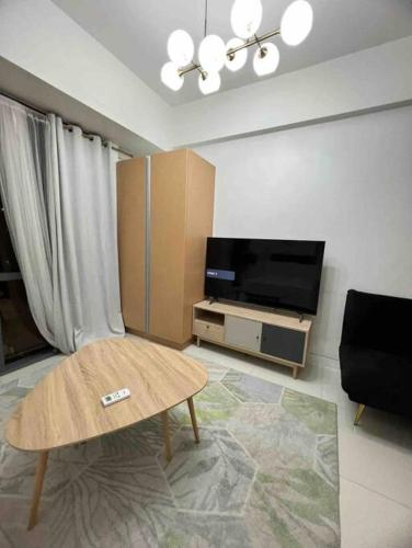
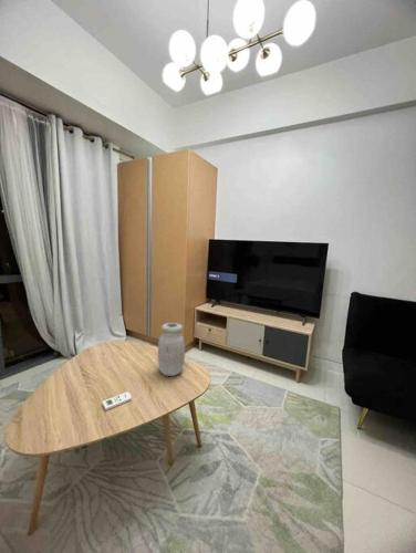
+ jar [157,322,186,377]
